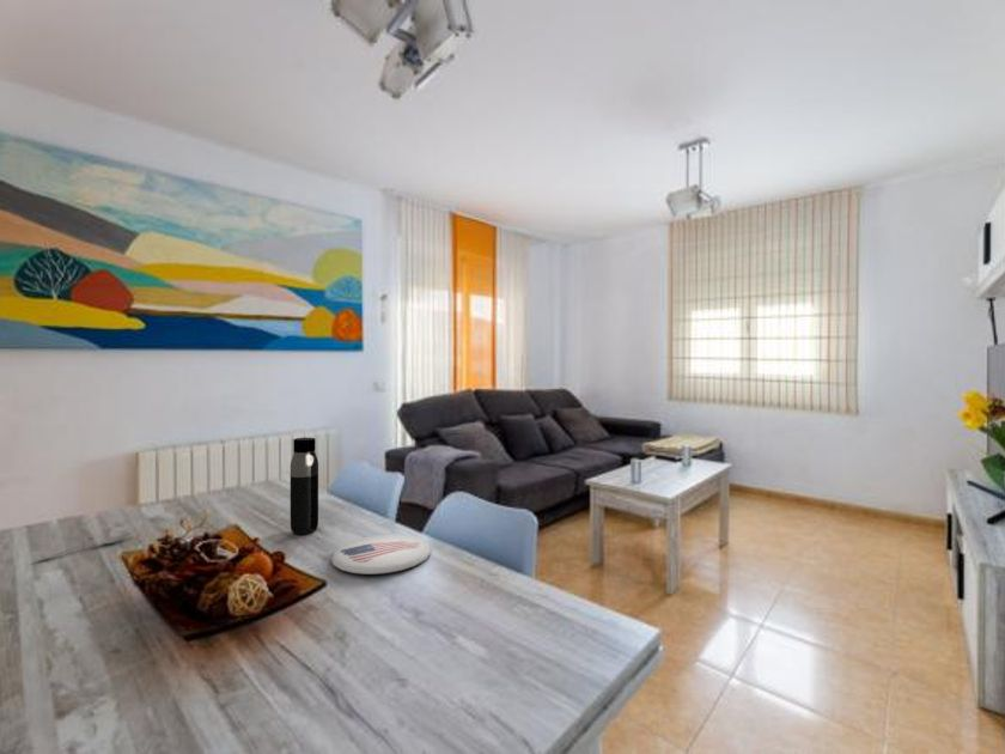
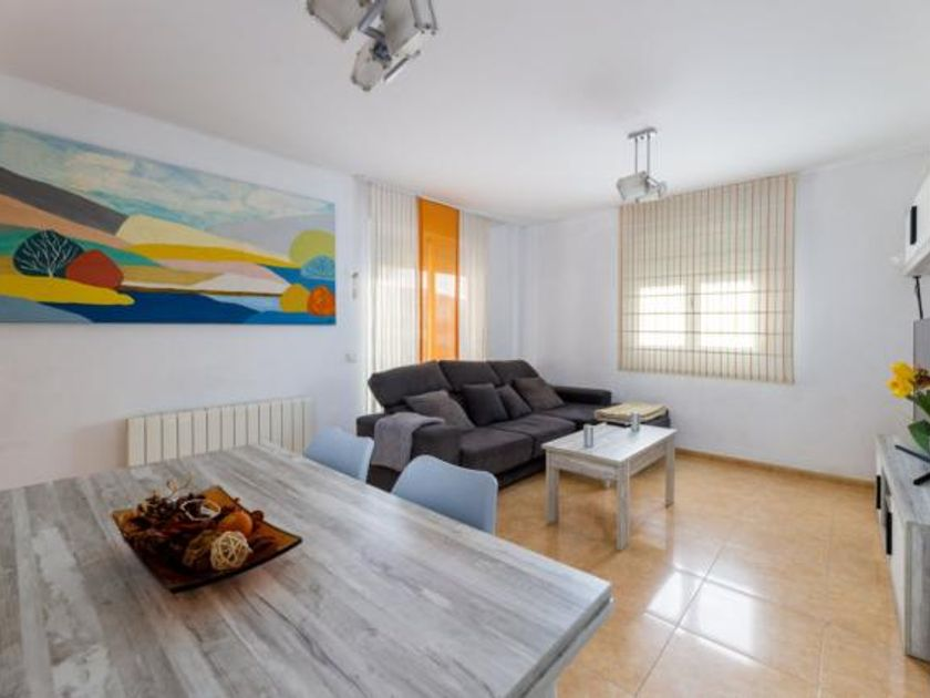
- spoon [36,531,133,563]
- plate [330,533,432,576]
- water bottle [290,437,319,535]
